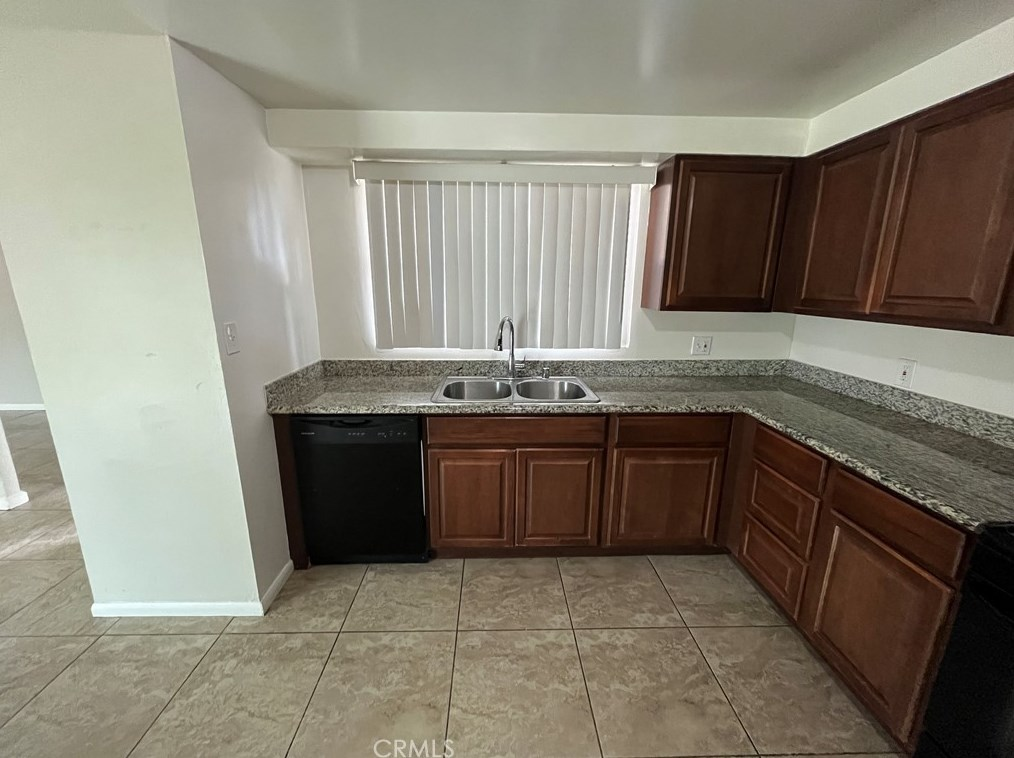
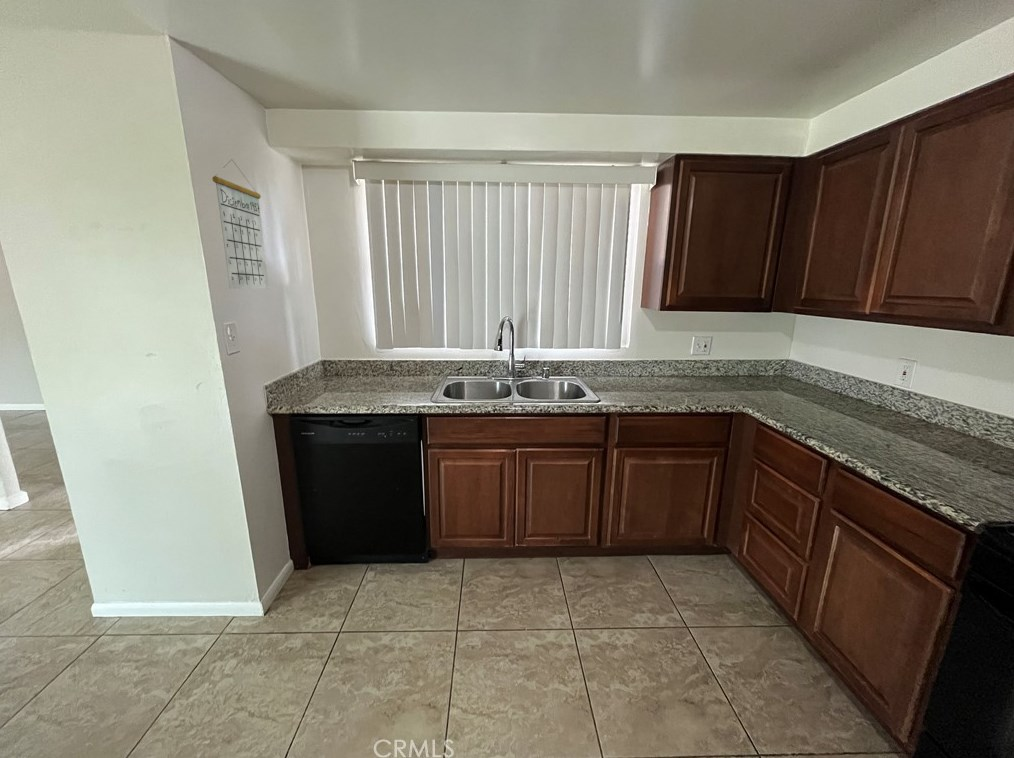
+ calendar [212,158,270,290]
